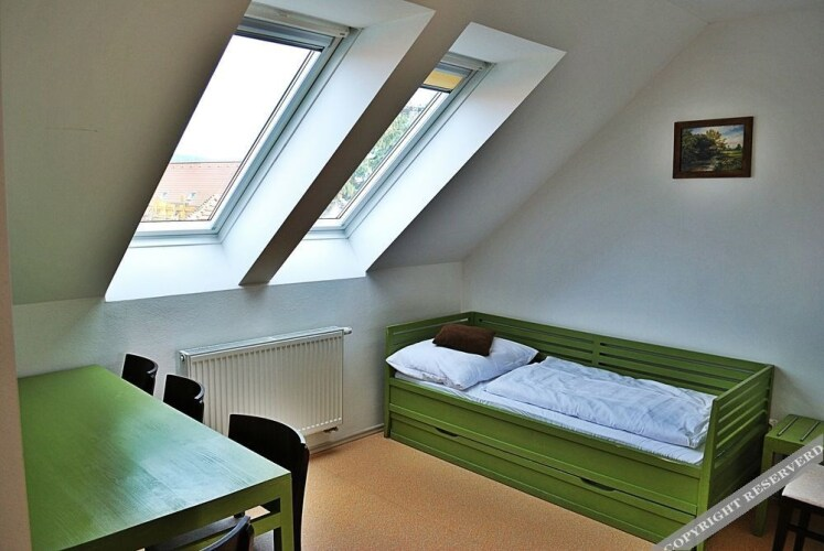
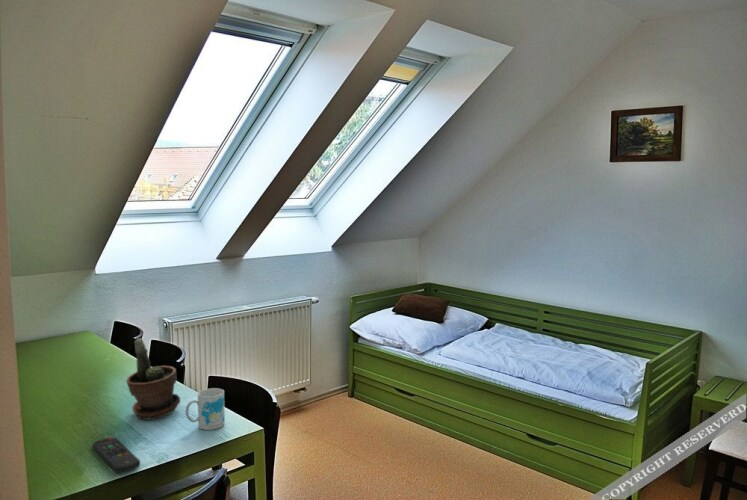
+ mug [185,387,226,431]
+ remote control [91,437,141,474]
+ potted plant [125,337,181,421]
